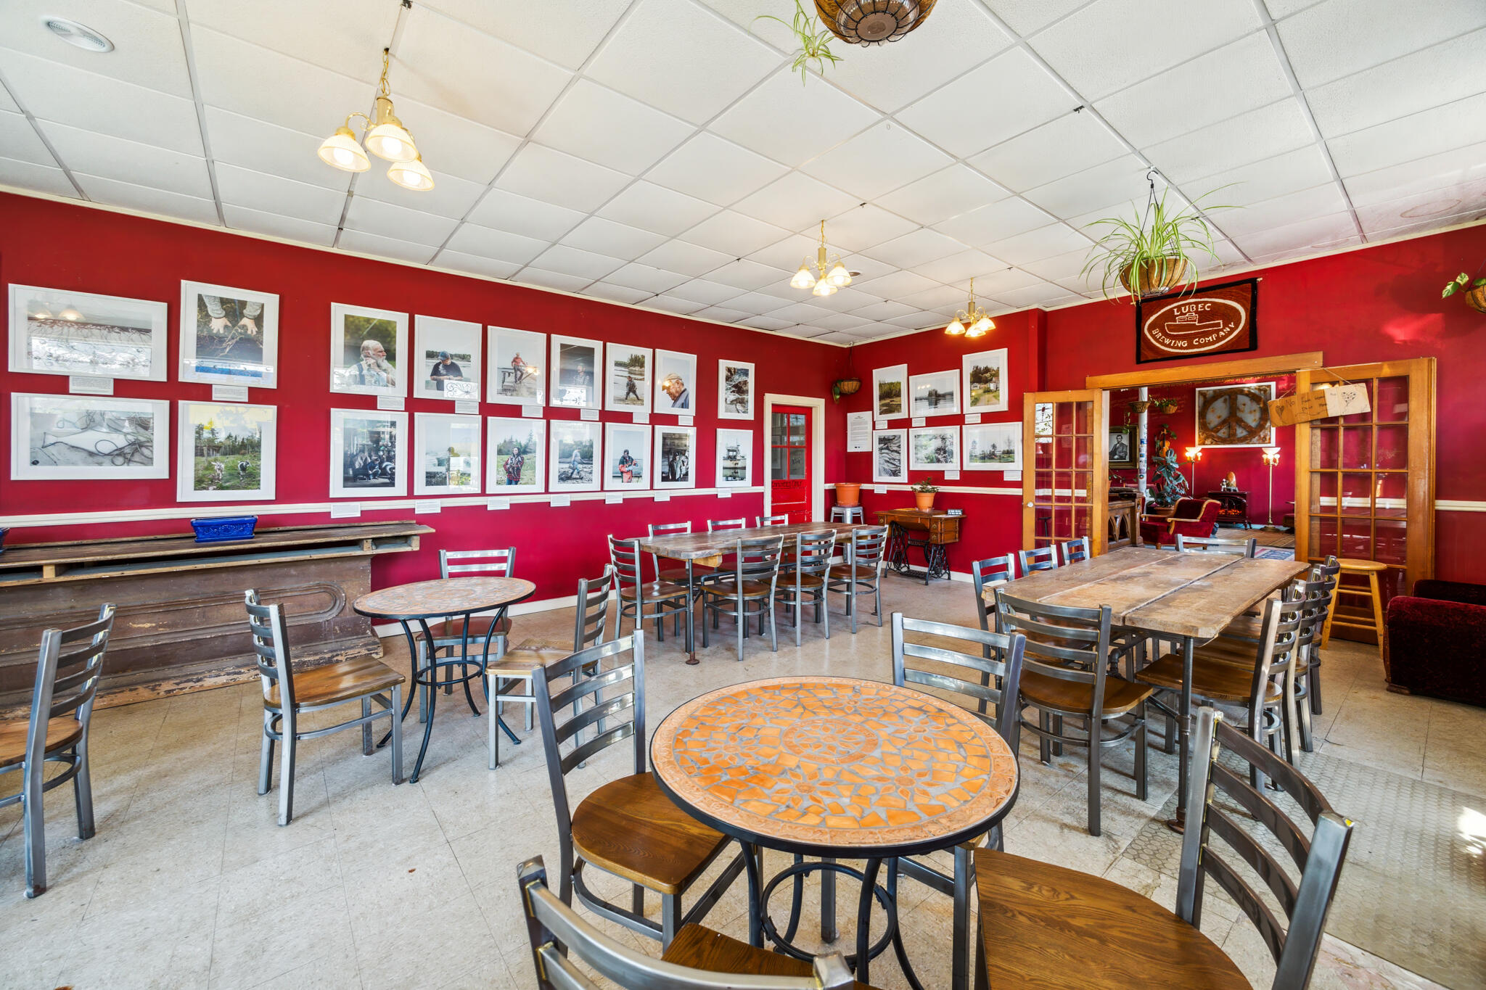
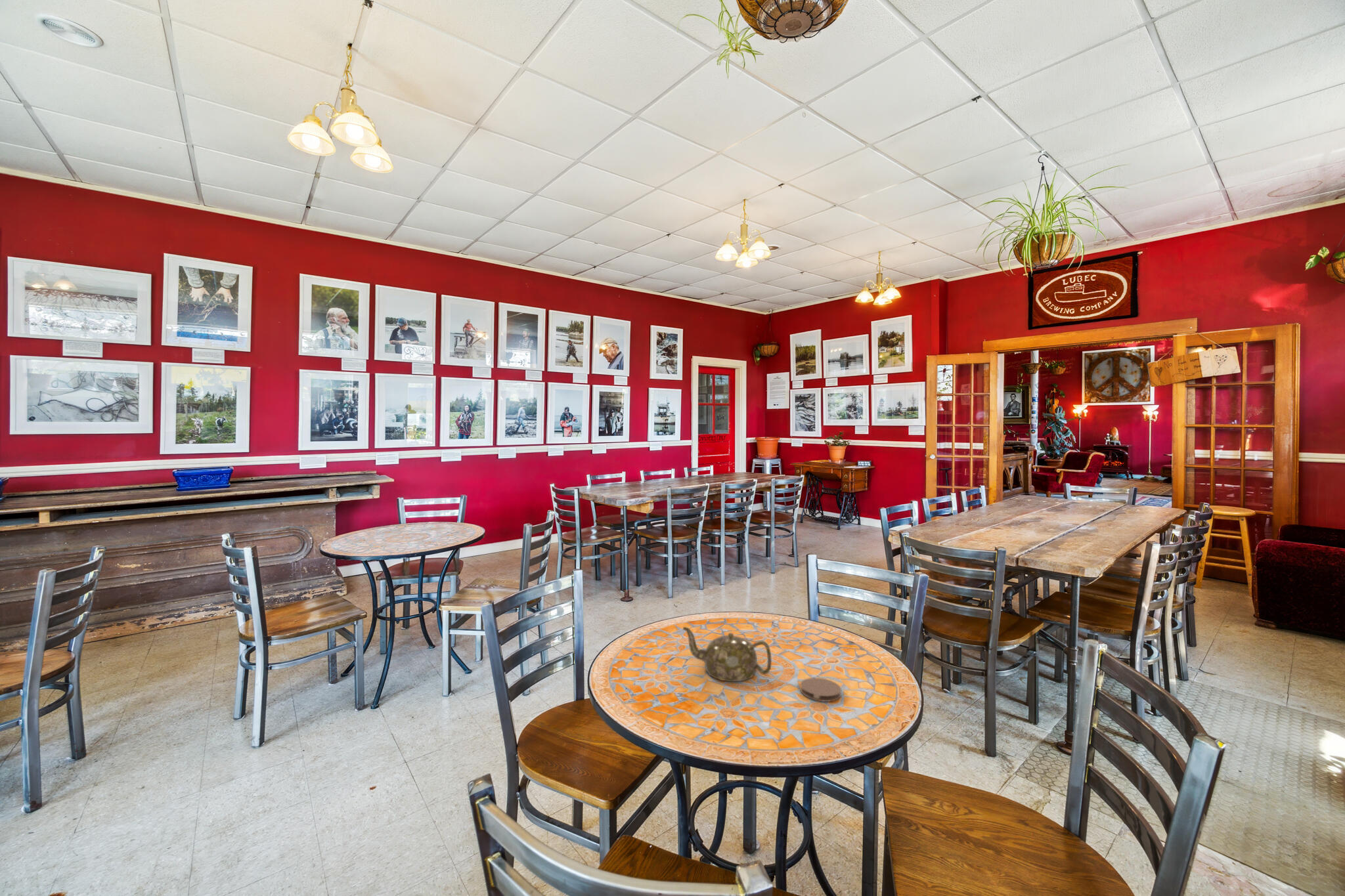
+ coaster [800,677,842,702]
+ teapot [682,626,772,682]
